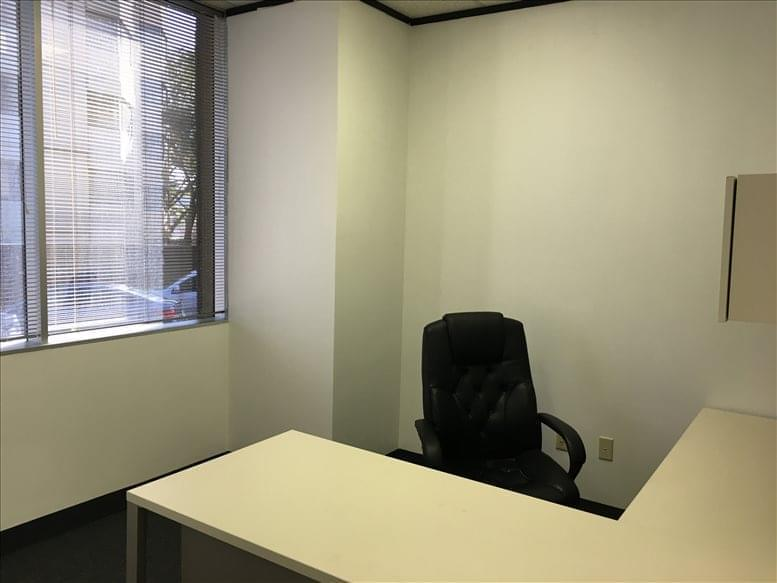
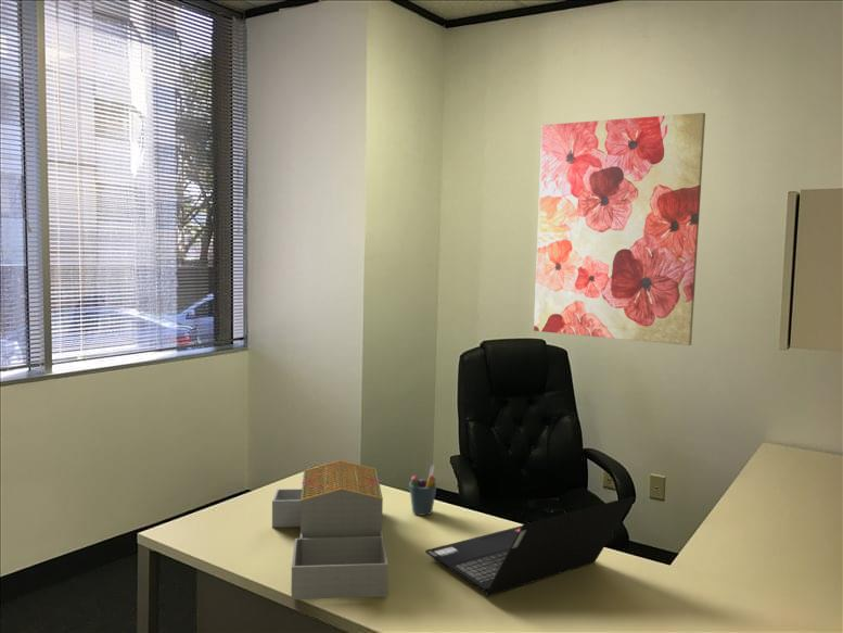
+ wall art [533,112,706,346]
+ laptop computer [424,495,636,598]
+ pen holder [408,464,438,517]
+ architectural model [271,459,389,600]
